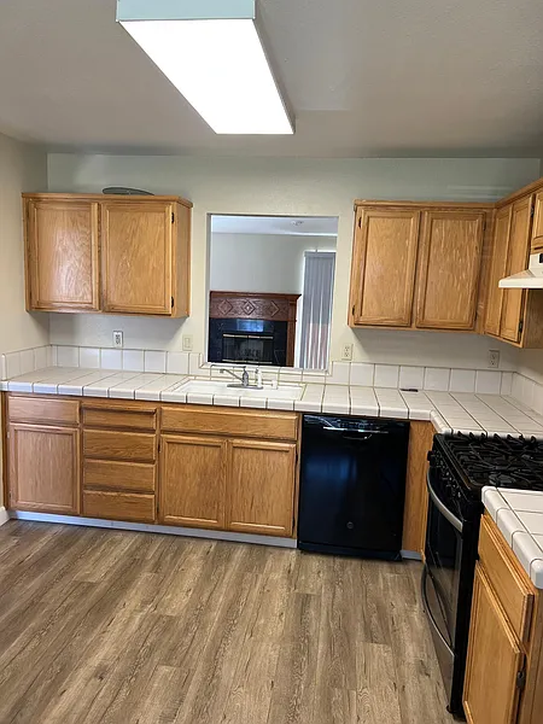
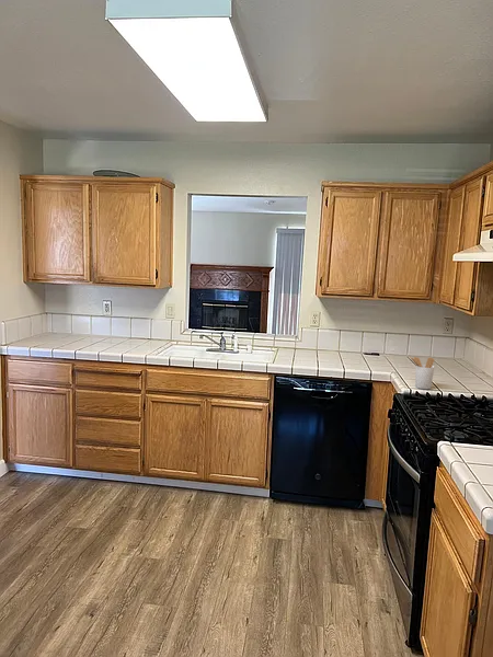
+ utensil holder [409,356,436,390]
